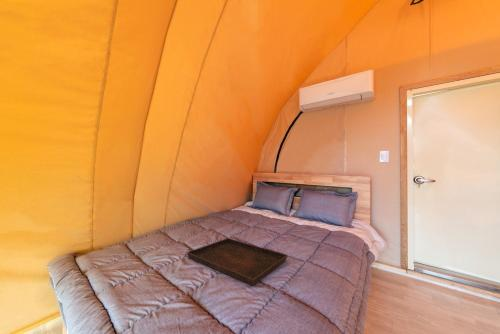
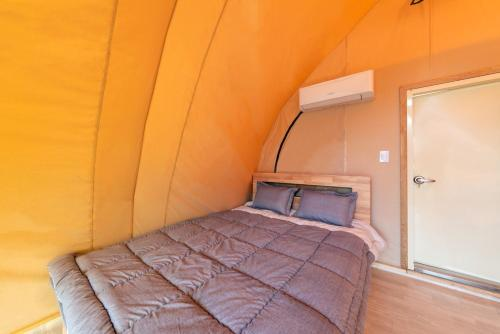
- serving tray [186,237,288,287]
